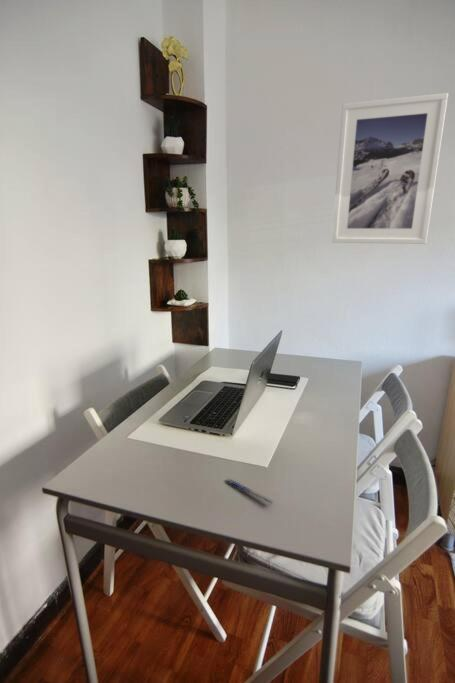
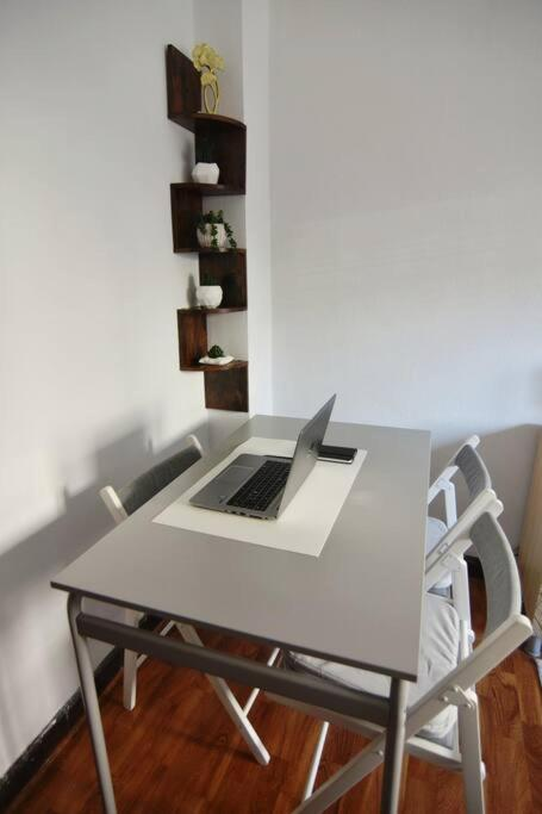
- pen [226,478,275,506]
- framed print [331,92,449,245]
